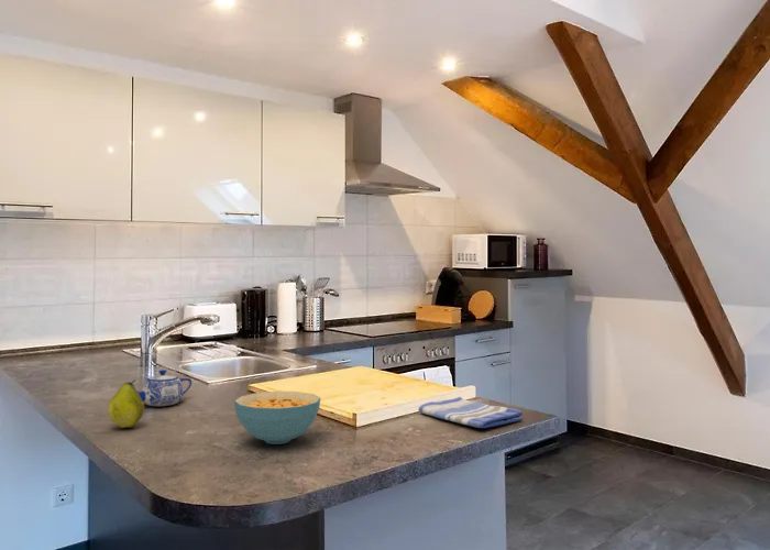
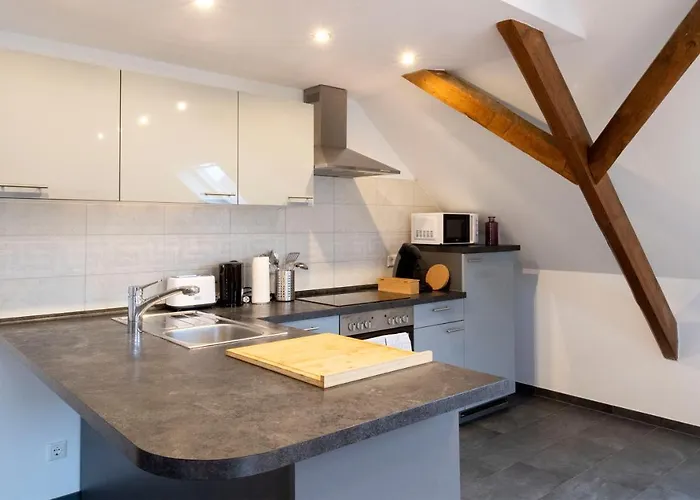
- fruit [107,380,145,429]
- dish towel [417,396,524,429]
- cereal bowl [233,391,321,446]
- teapot [132,369,193,407]
